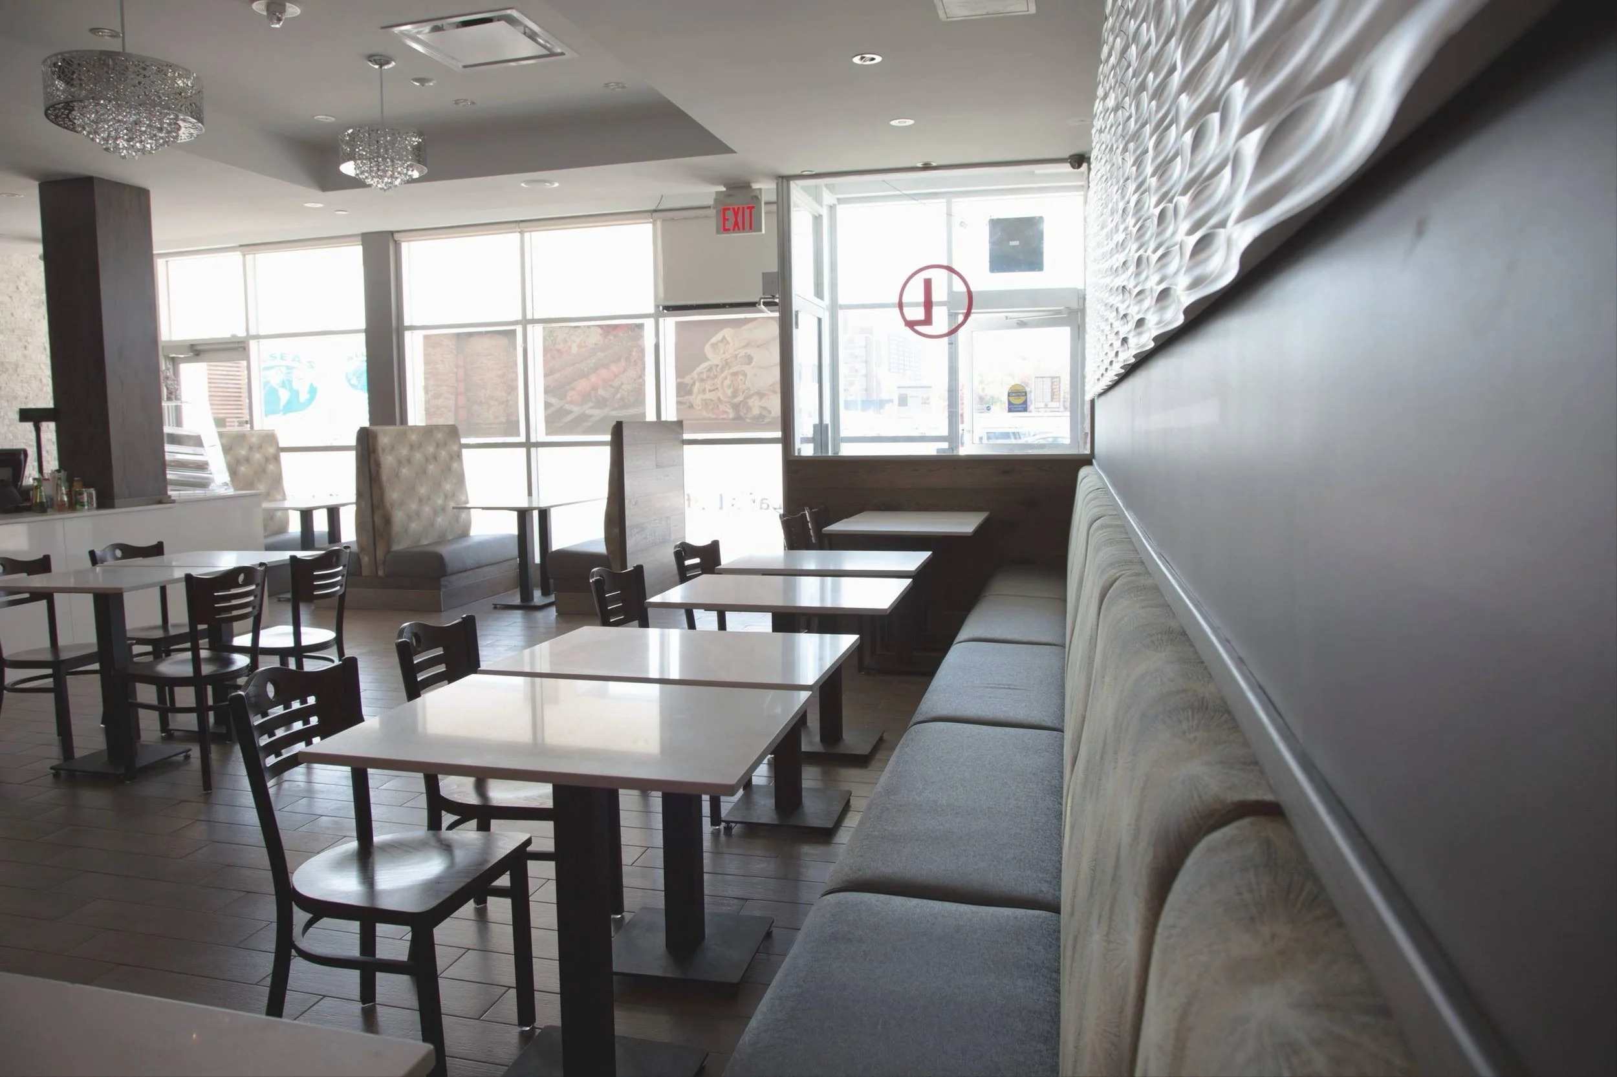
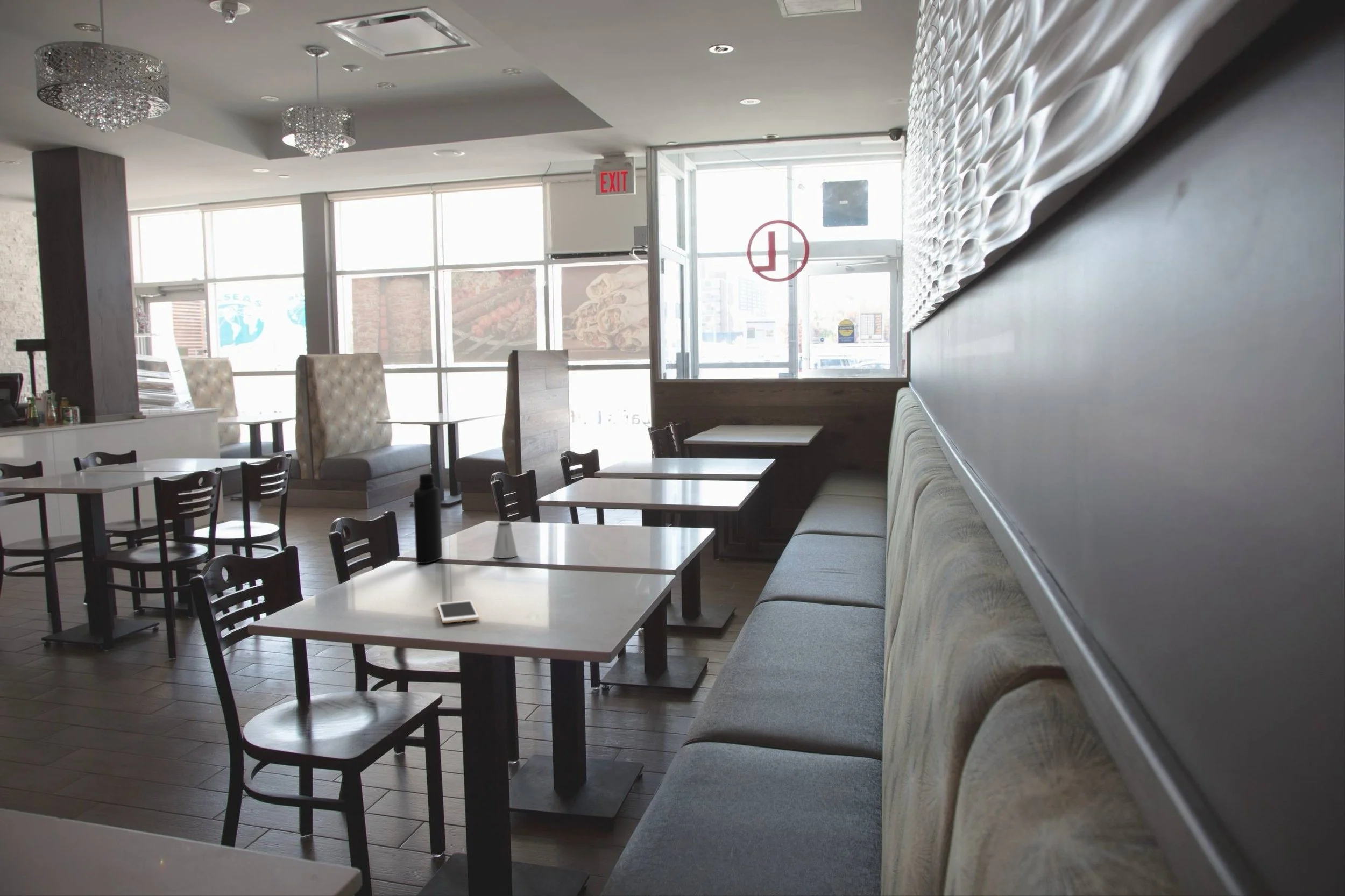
+ cell phone [437,600,480,623]
+ saltshaker [492,521,518,559]
+ bottle [413,473,443,564]
